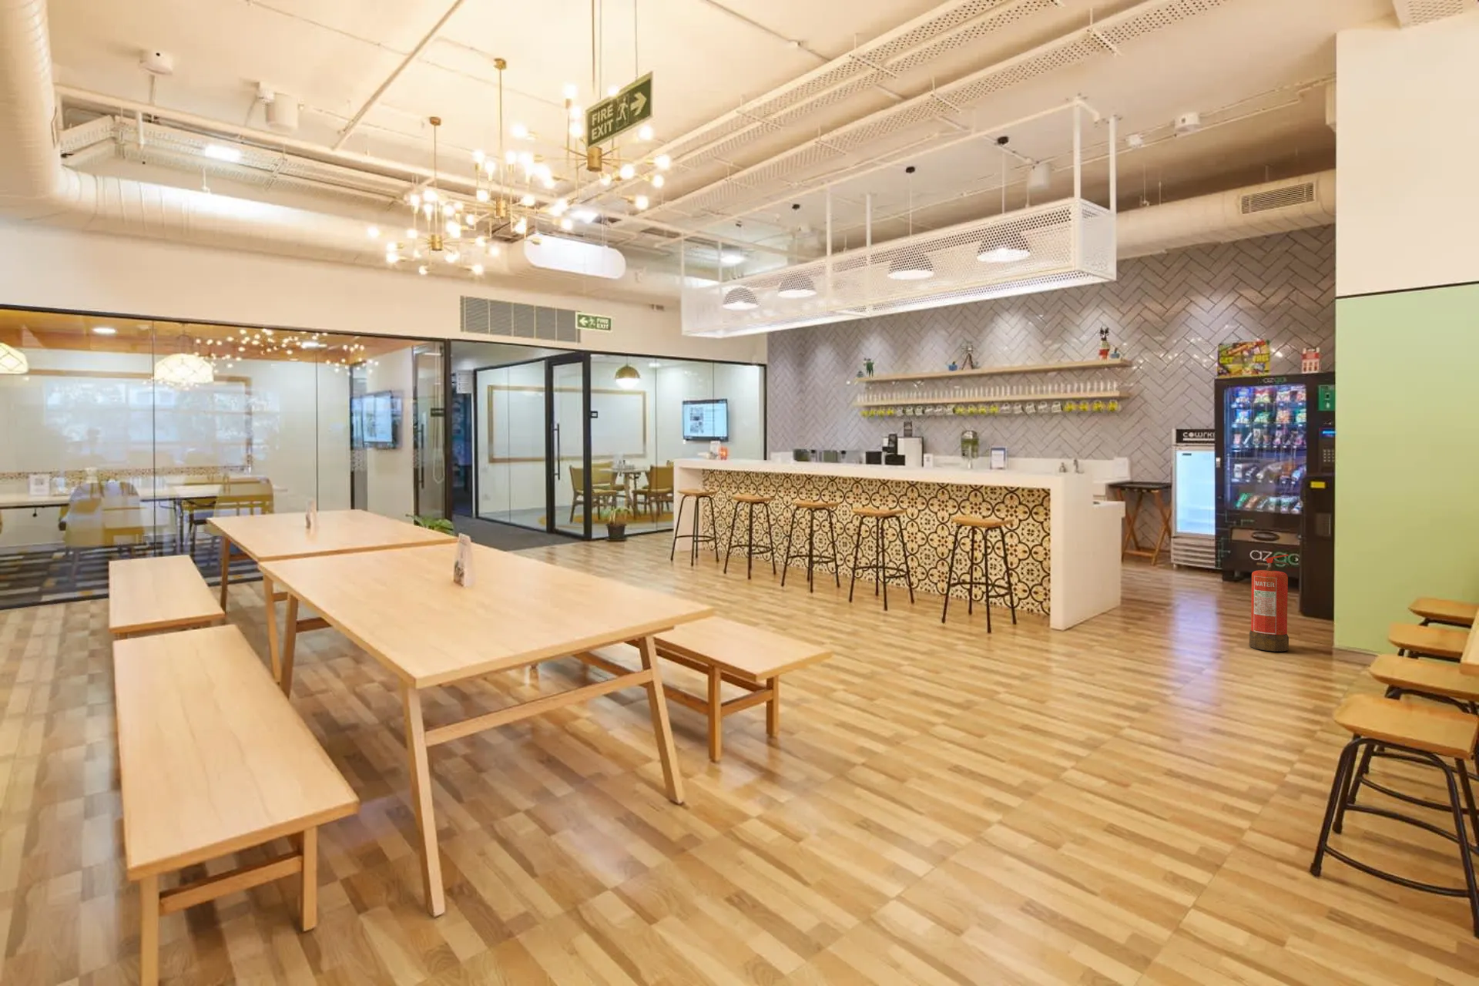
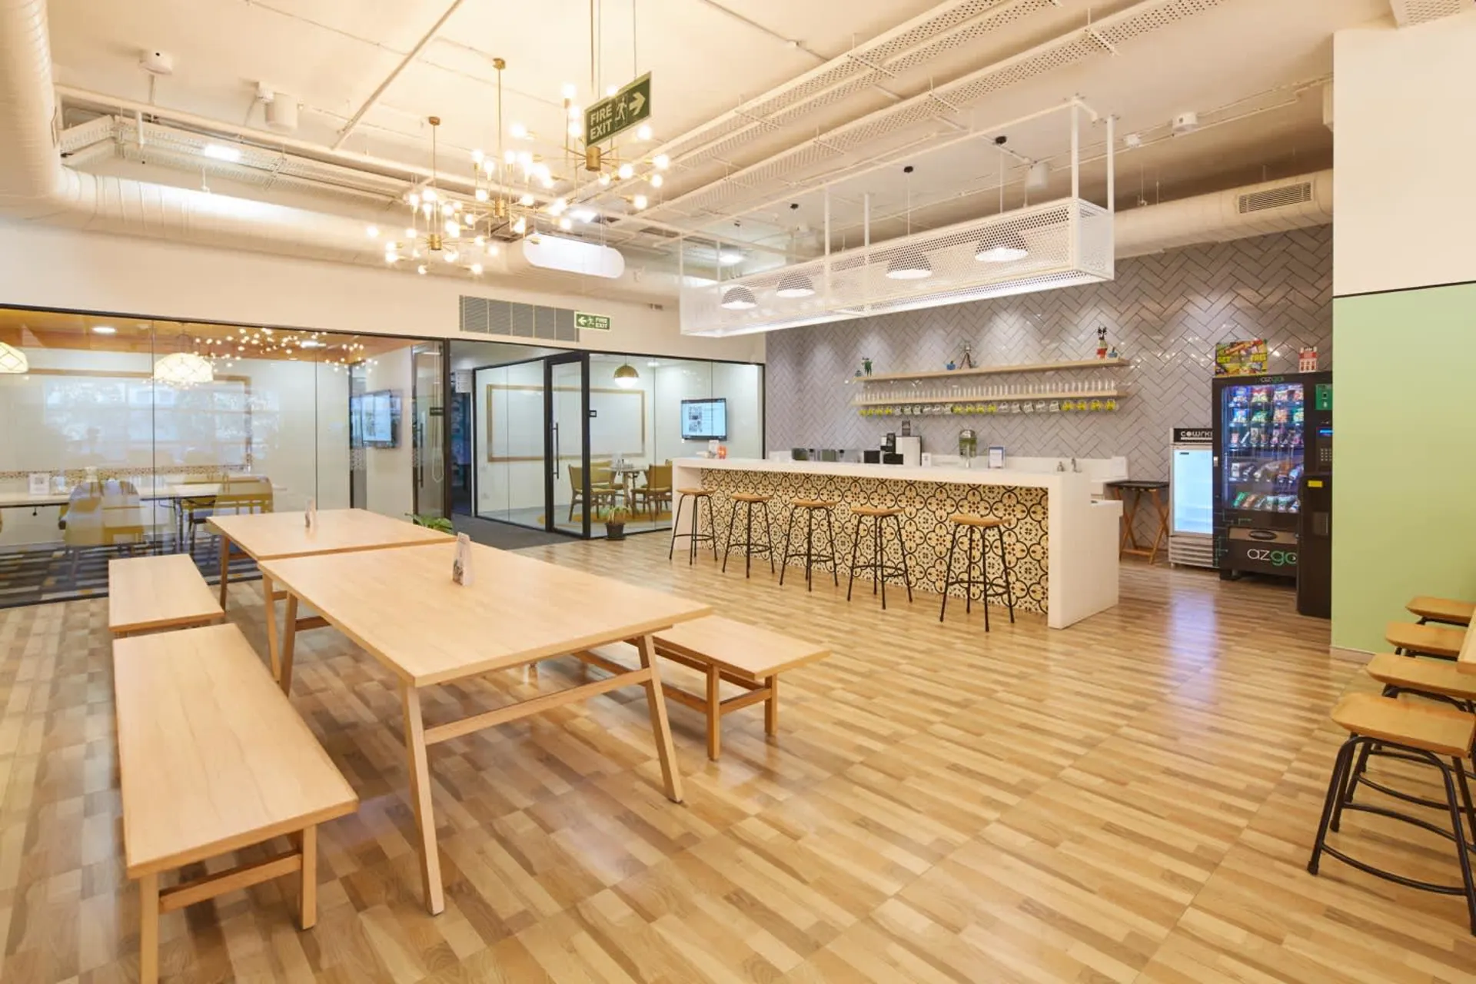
- fire extinguisher [1249,554,1290,653]
